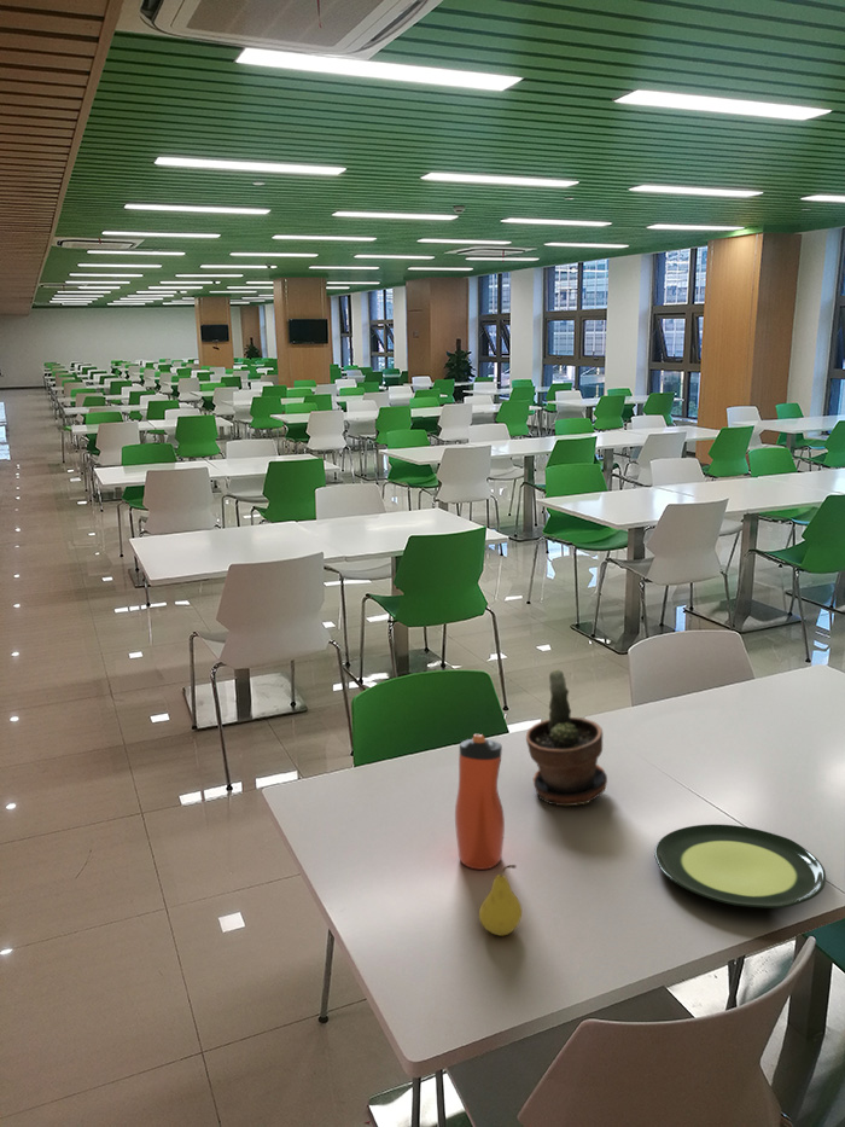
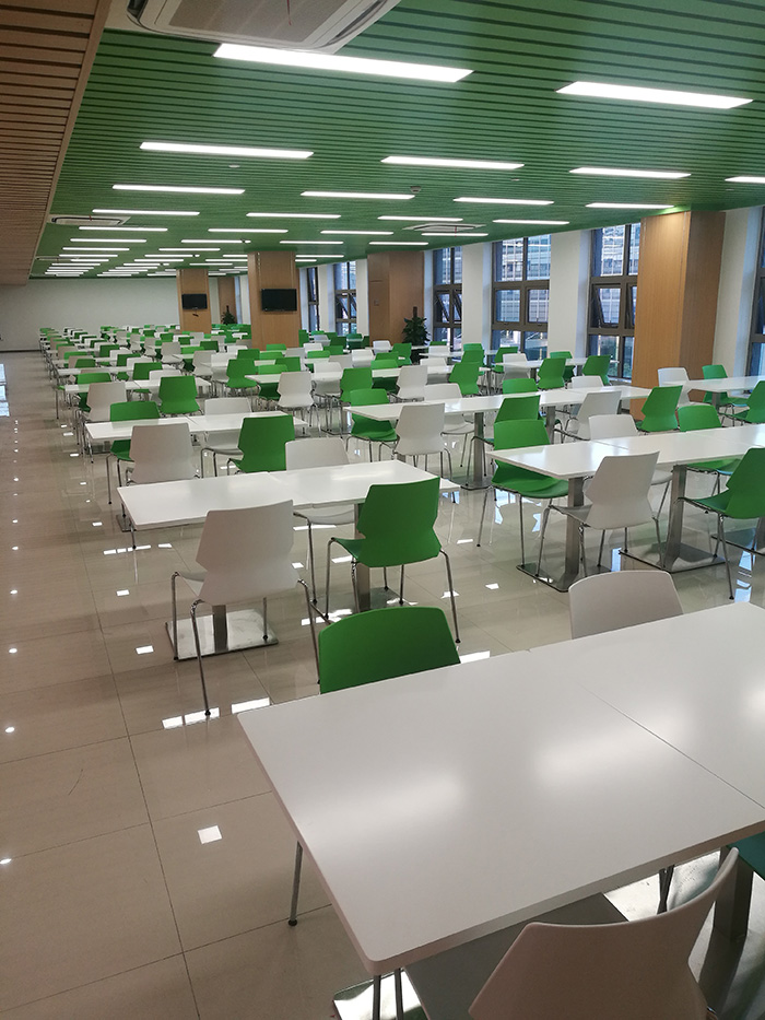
- plate [653,824,827,910]
- potted plant [525,668,608,807]
- fruit [478,864,523,936]
- water bottle [454,733,506,871]
